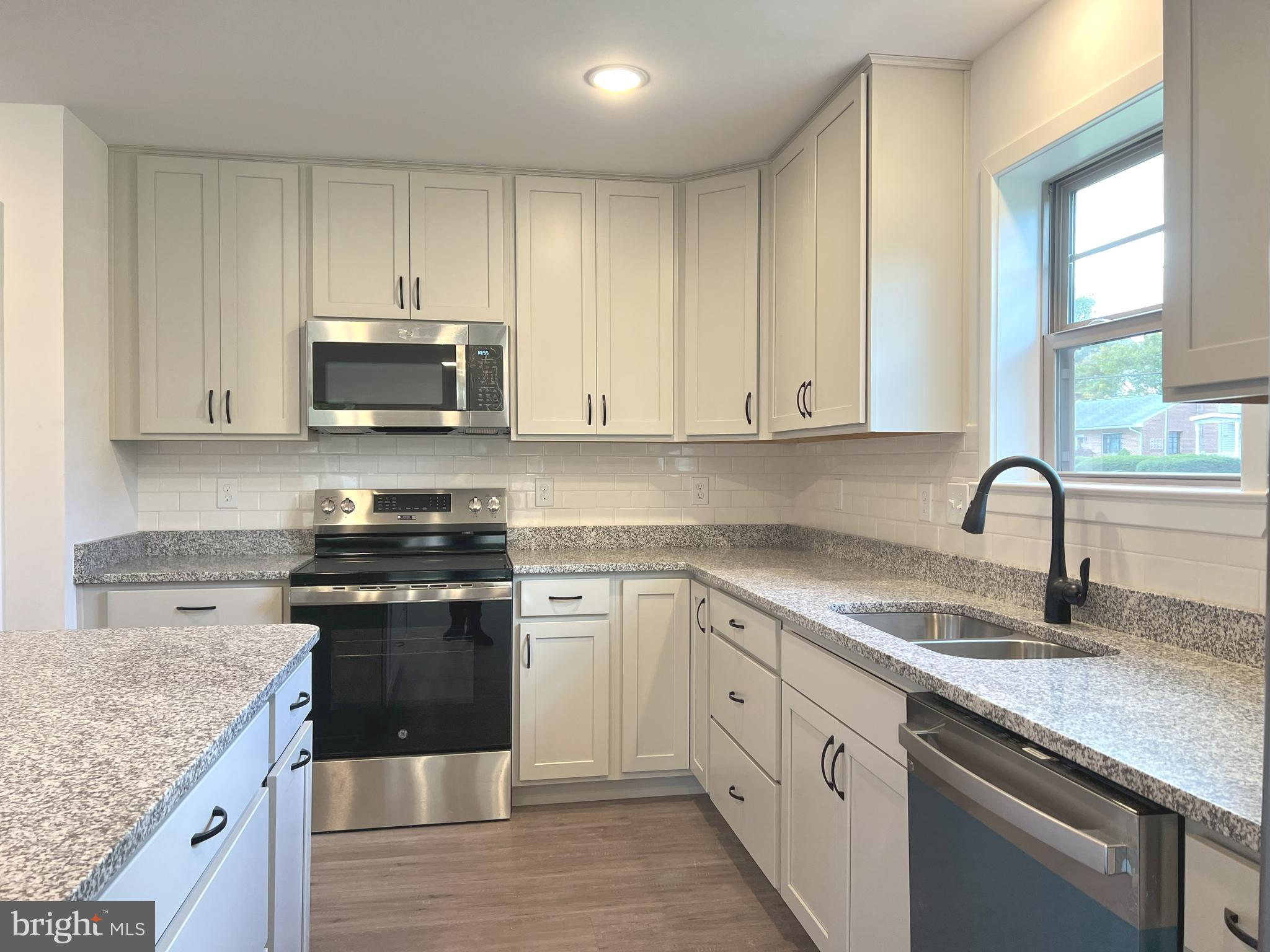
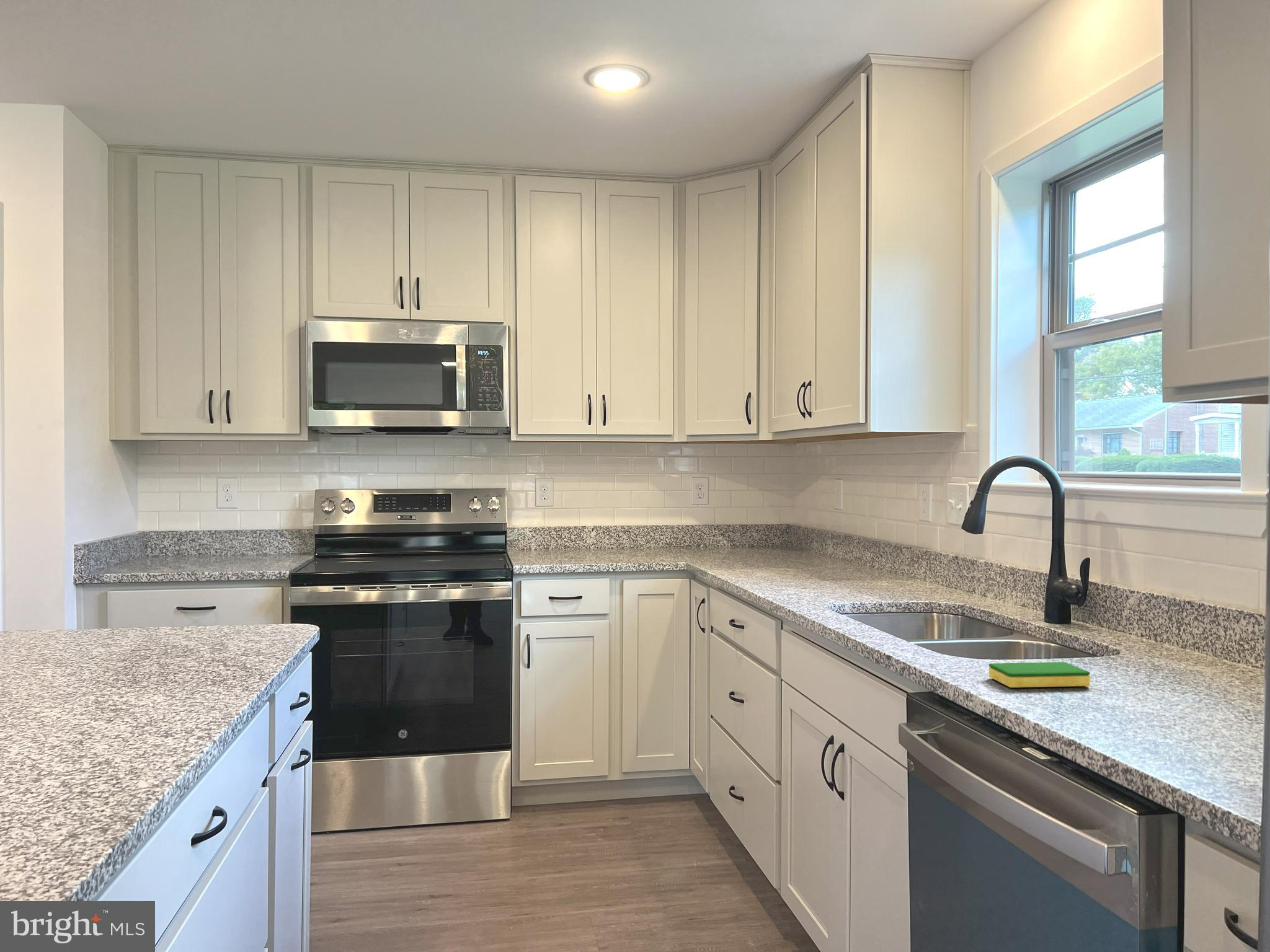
+ dish sponge [988,661,1090,689]
